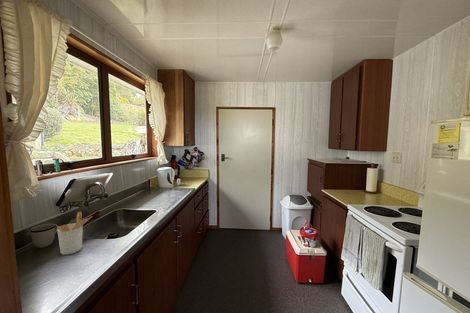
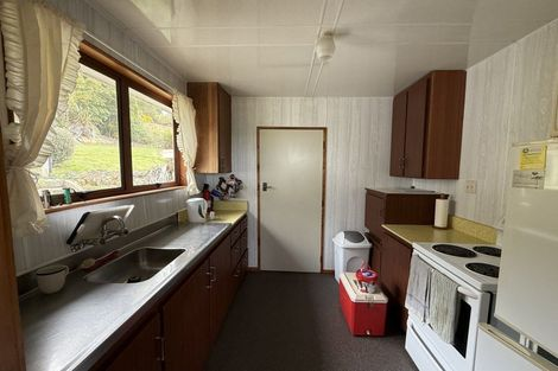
- utensil holder [56,211,93,256]
